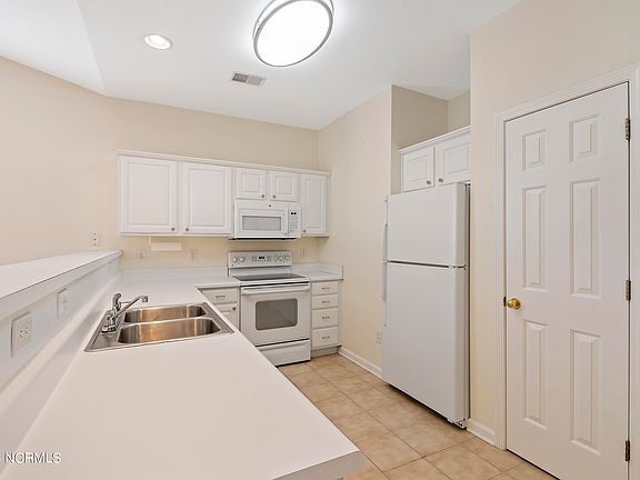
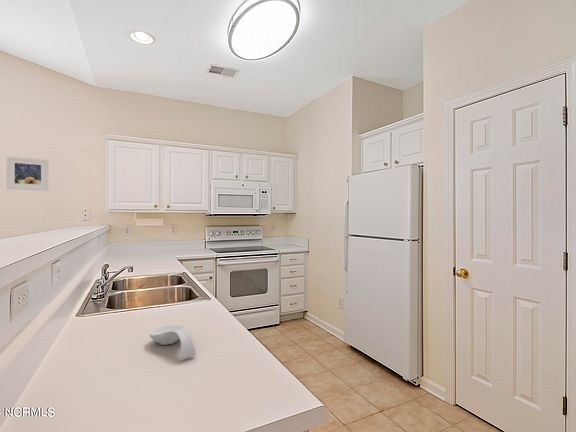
+ spoon rest [149,324,197,361]
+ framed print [6,156,49,192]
